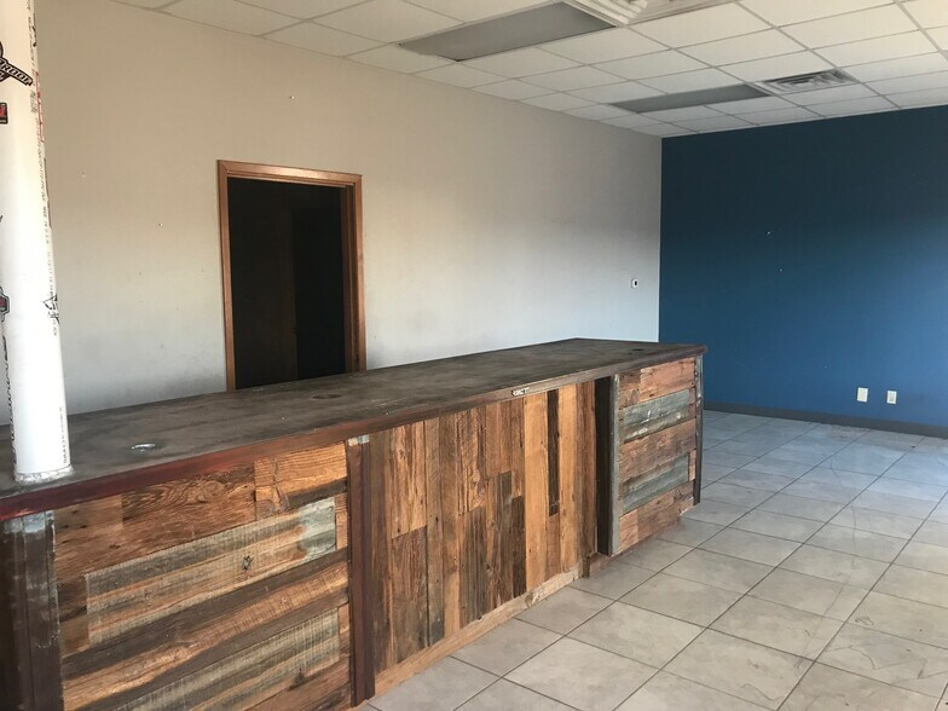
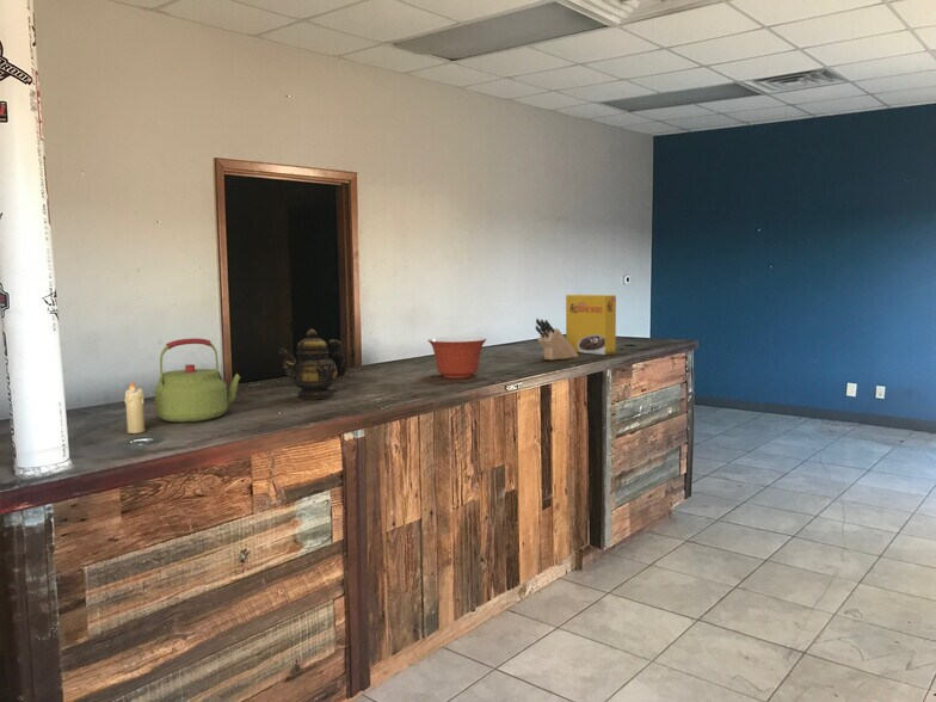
+ knife block [535,318,579,361]
+ kettle [154,337,241,423]
+ teapot [278,328,347,400]
+ mixing bowl [427,335,487,380]
+ cereal box [565,294,617,356]
+ candle [124,381,146,435]
